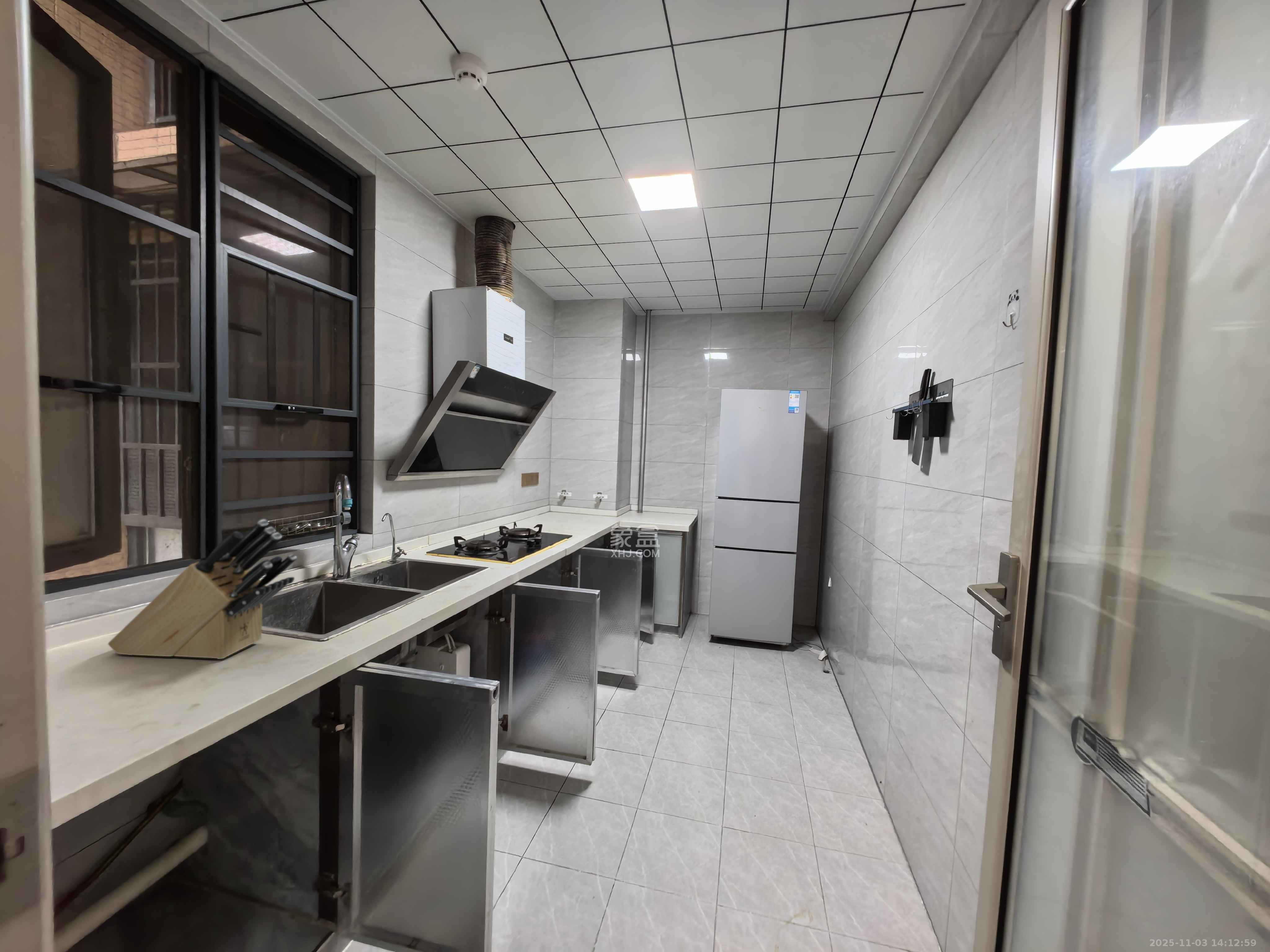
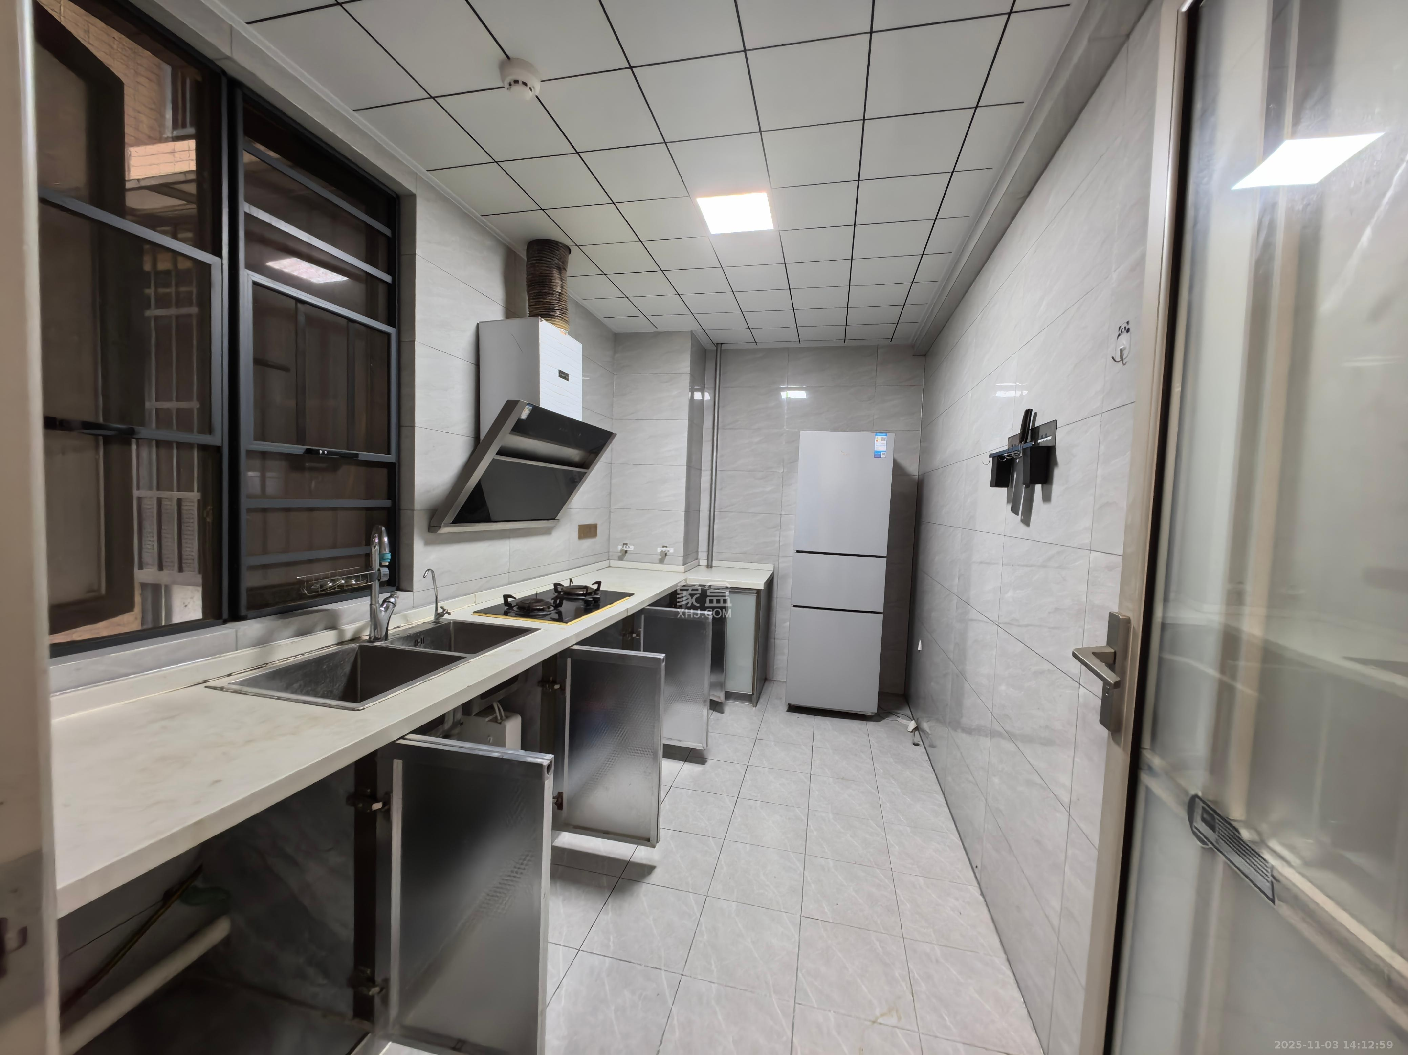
- knife block [108,519,297,659]
